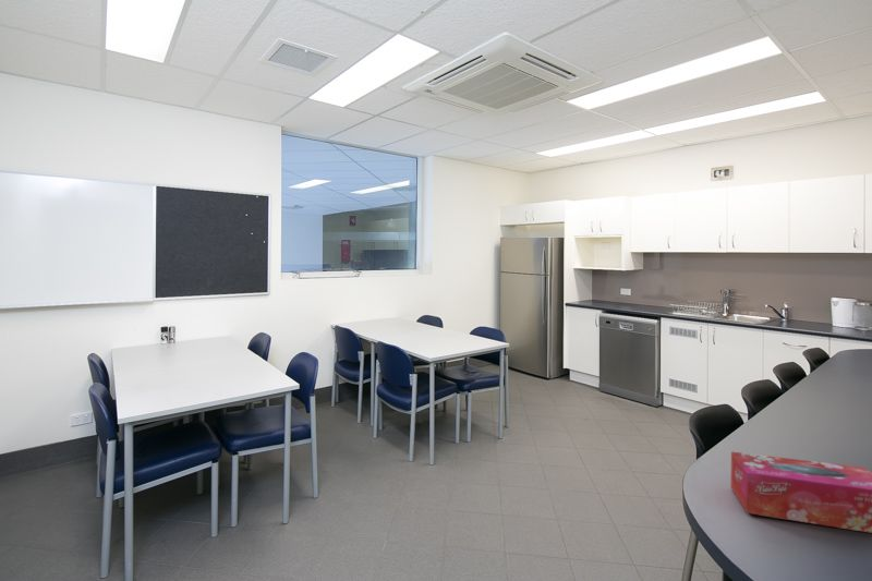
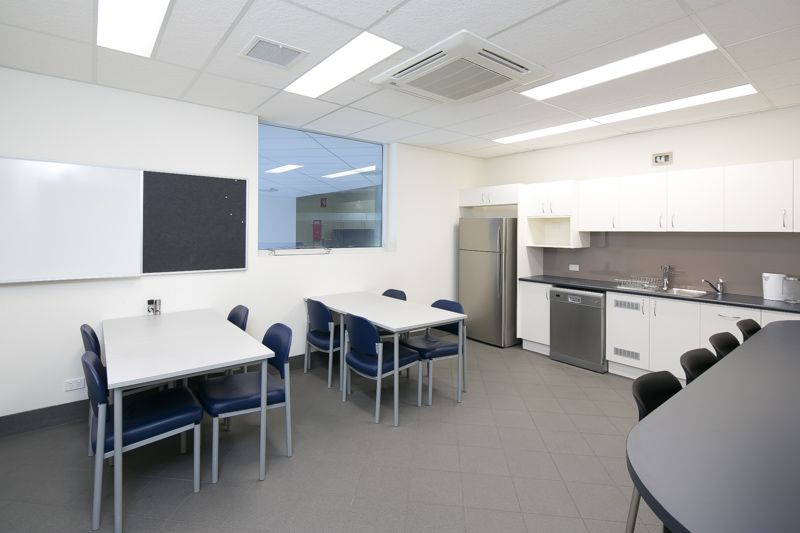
- tissue box [729,450,872,534]
